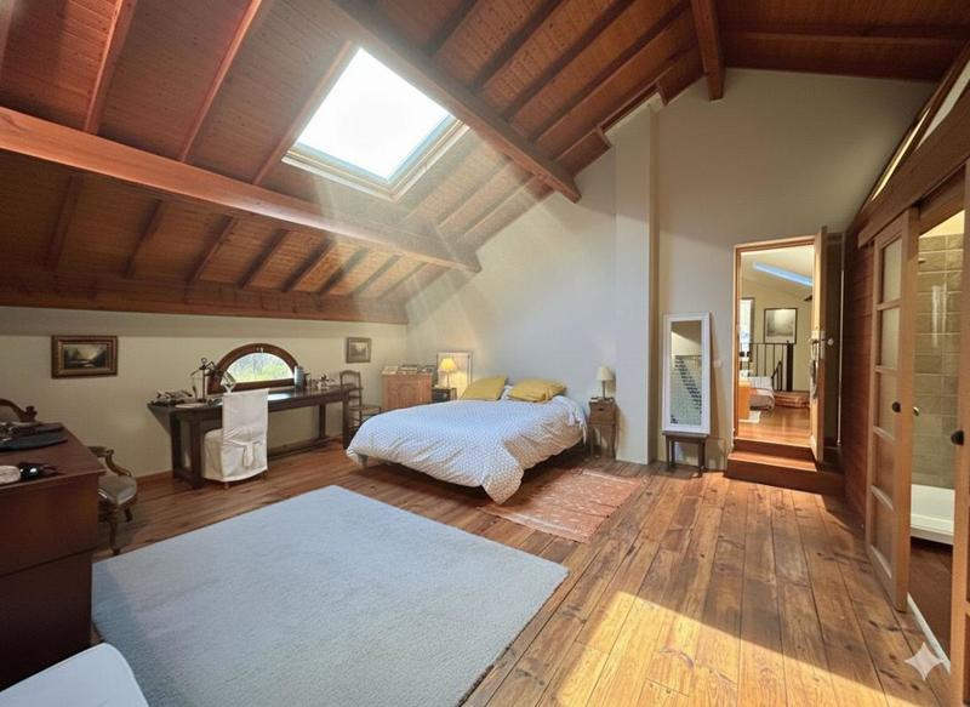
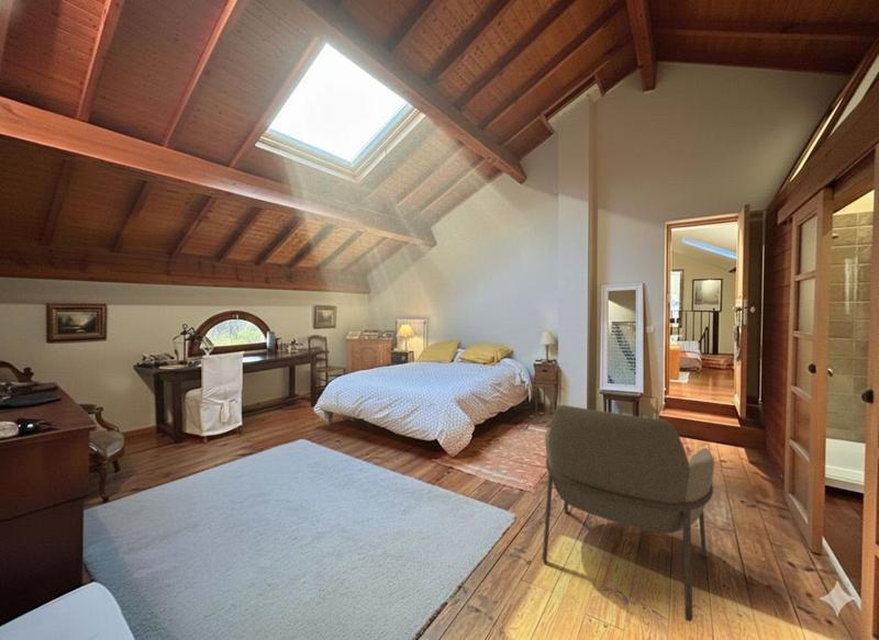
+ armchair [542,404,715,622]
